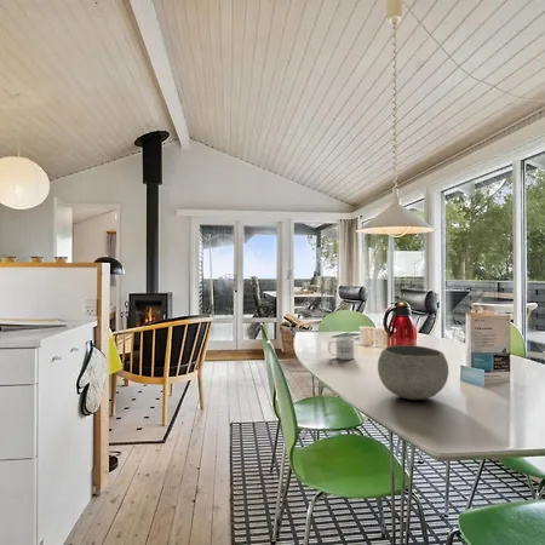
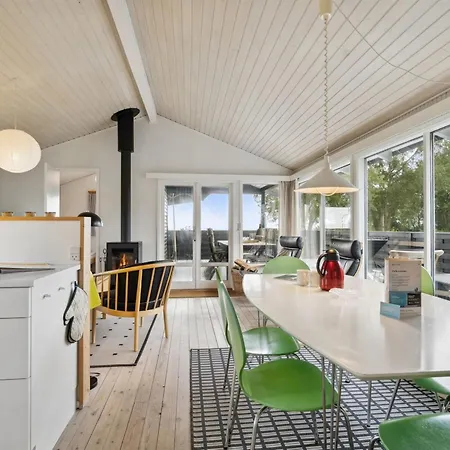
- bowl [377,344,449,401]
- mug [327,337,355,361]
